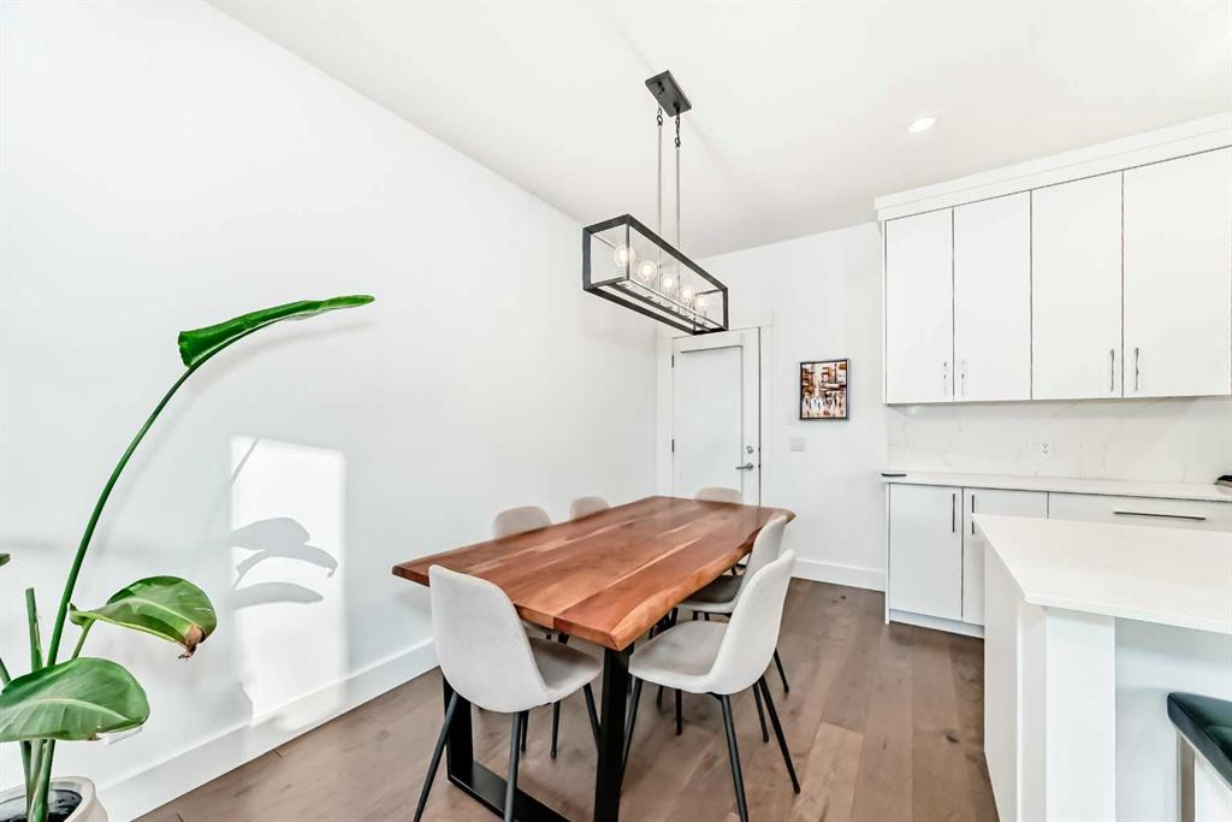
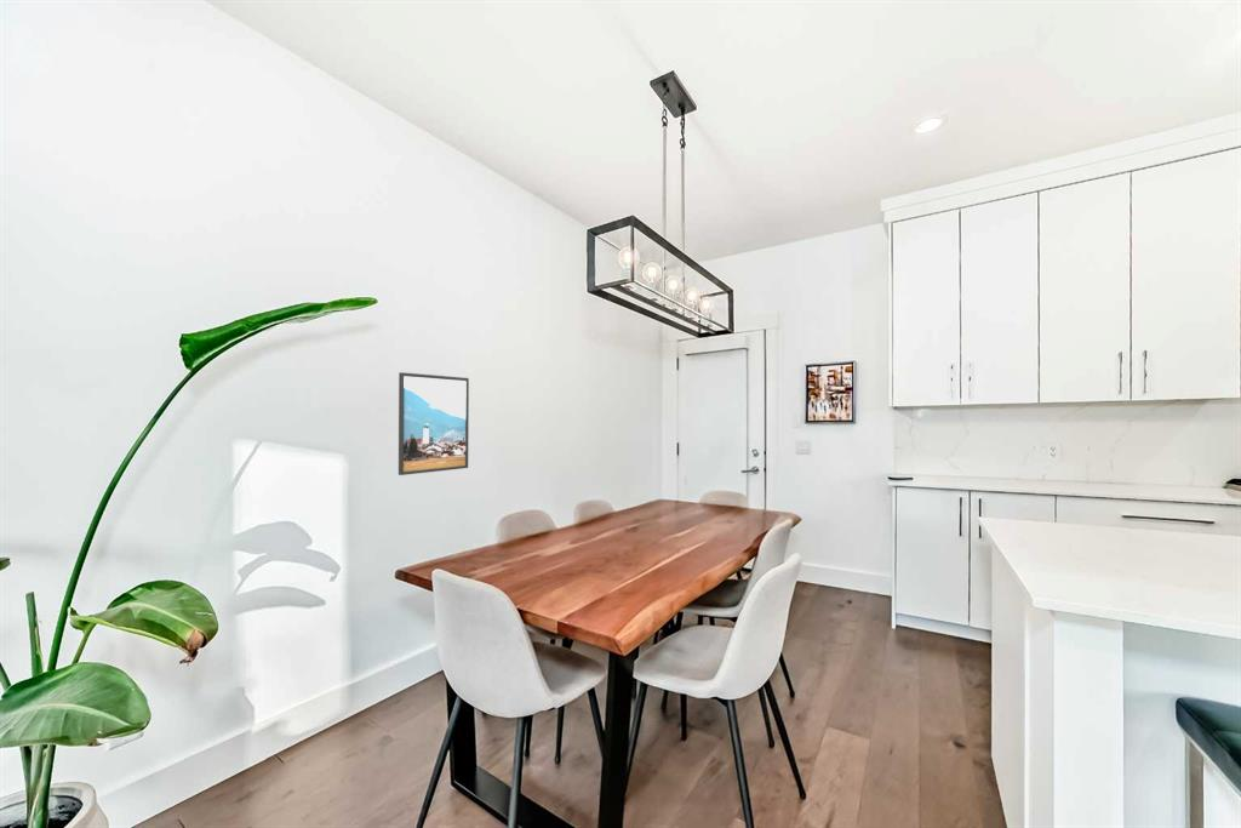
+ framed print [398,371,470,476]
